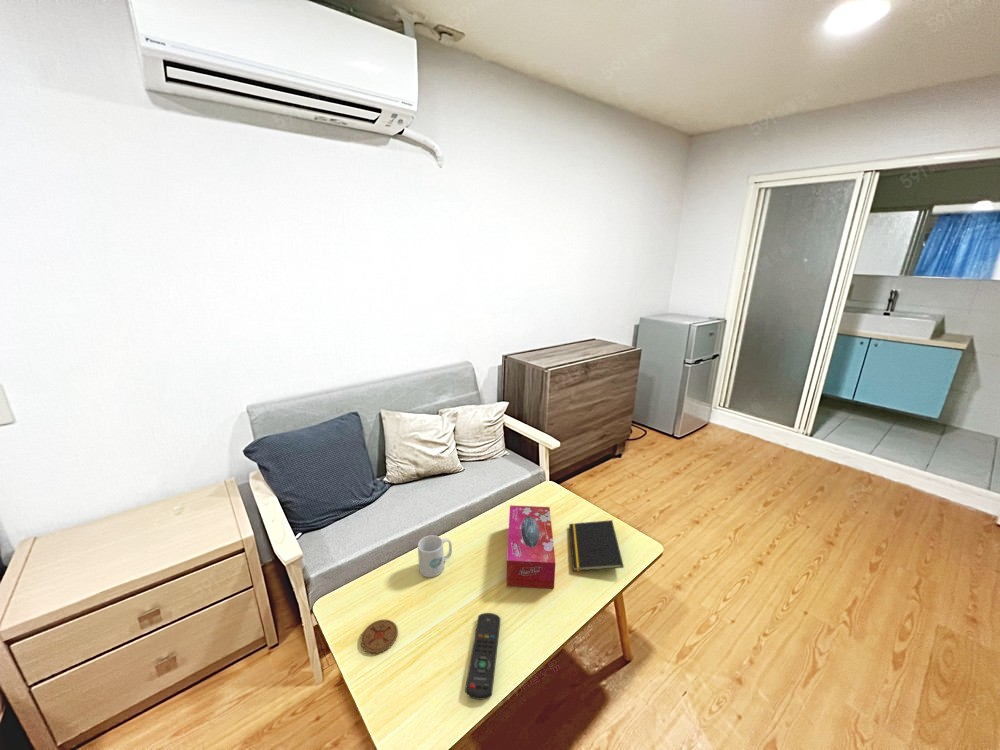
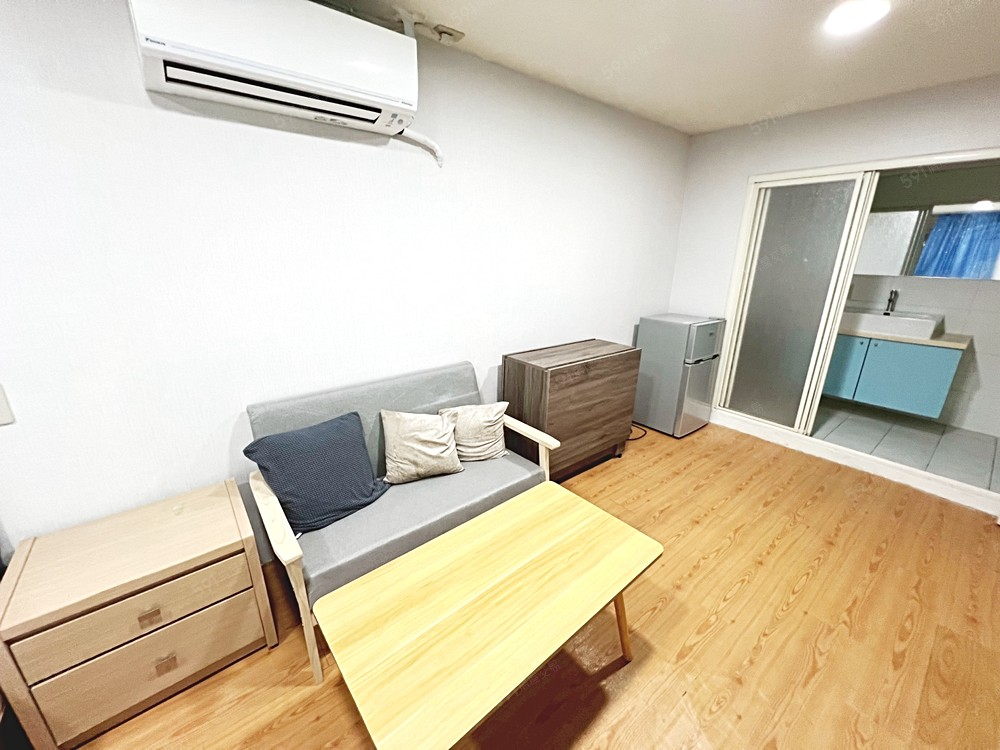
- tissue box [505,504,556,590]
- notepad [568,519,625,572]
- coaster [360,619,399,655]
- remote control [464,612,501,701]
- mug [417,534,453,578]
